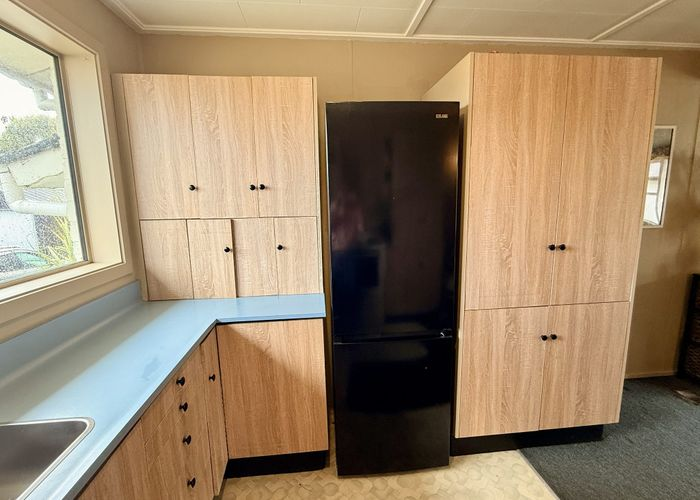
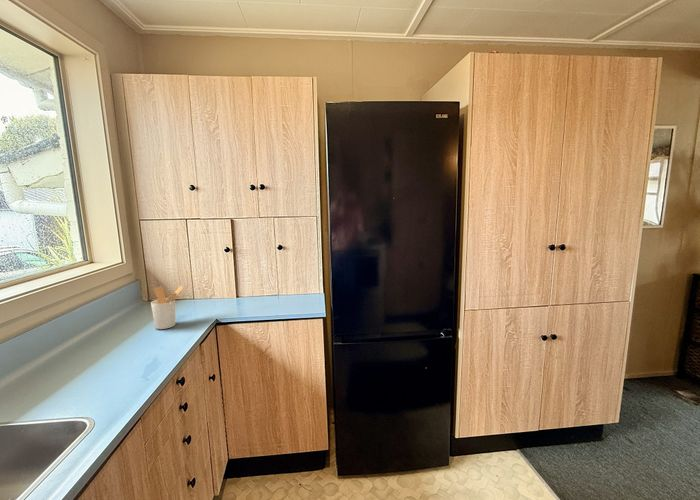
+ utensil holder [150,285,185,330]
